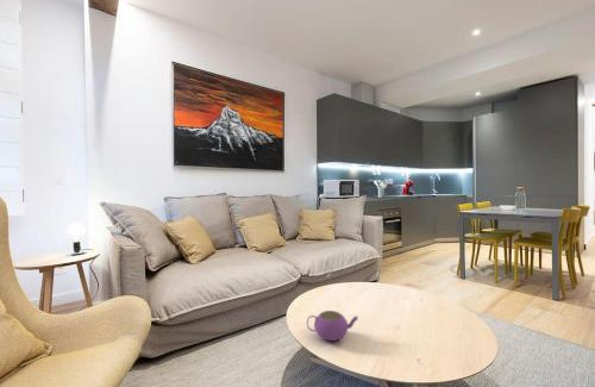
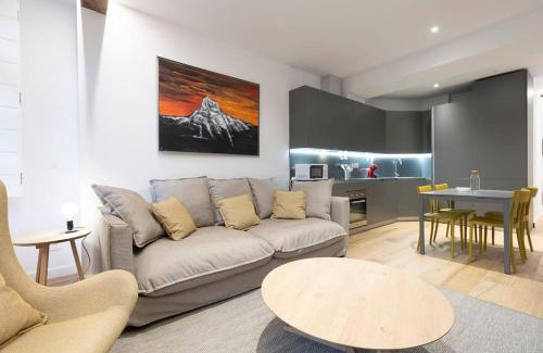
- teapot [306,310,359,342]
